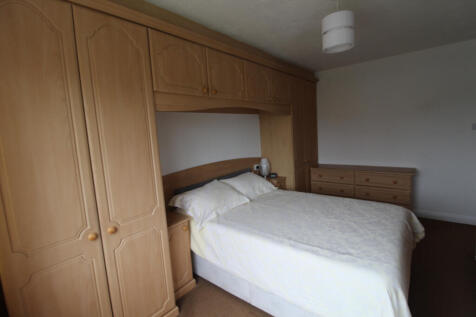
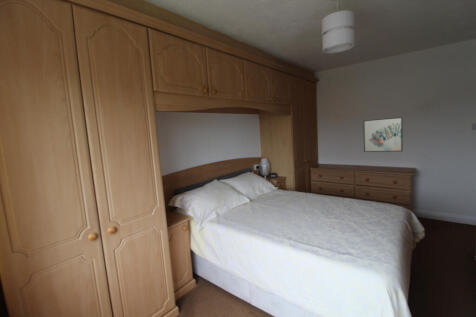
+ wall art [362,116,404,153]
